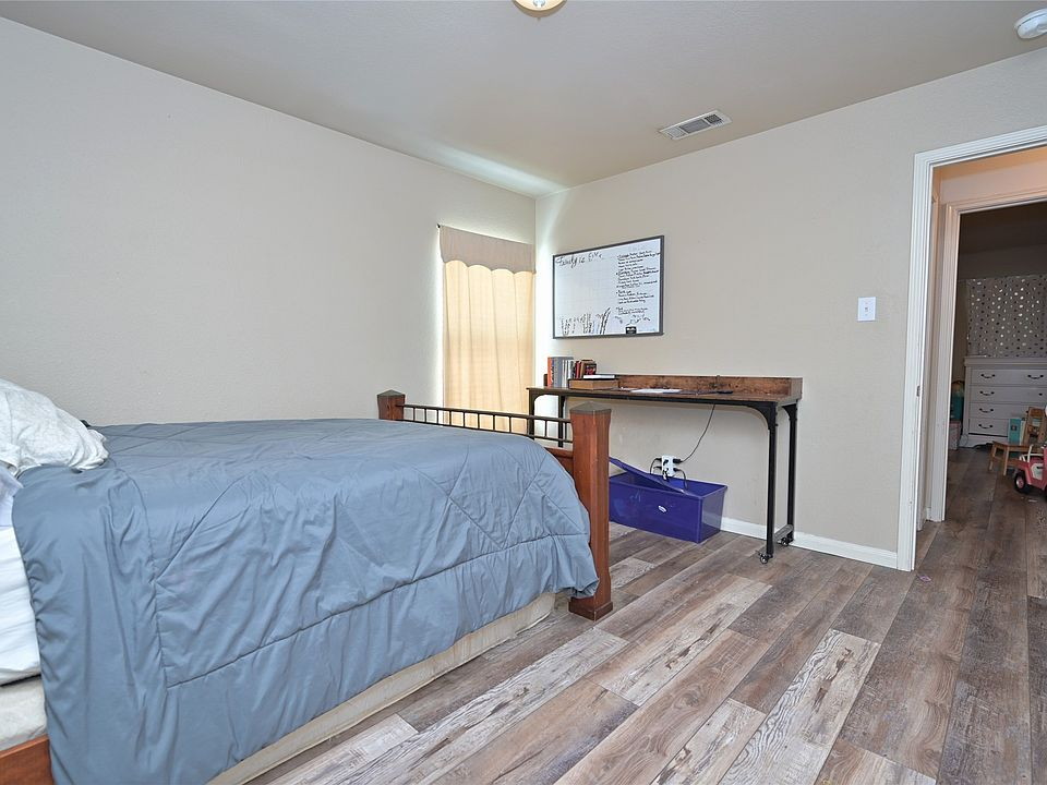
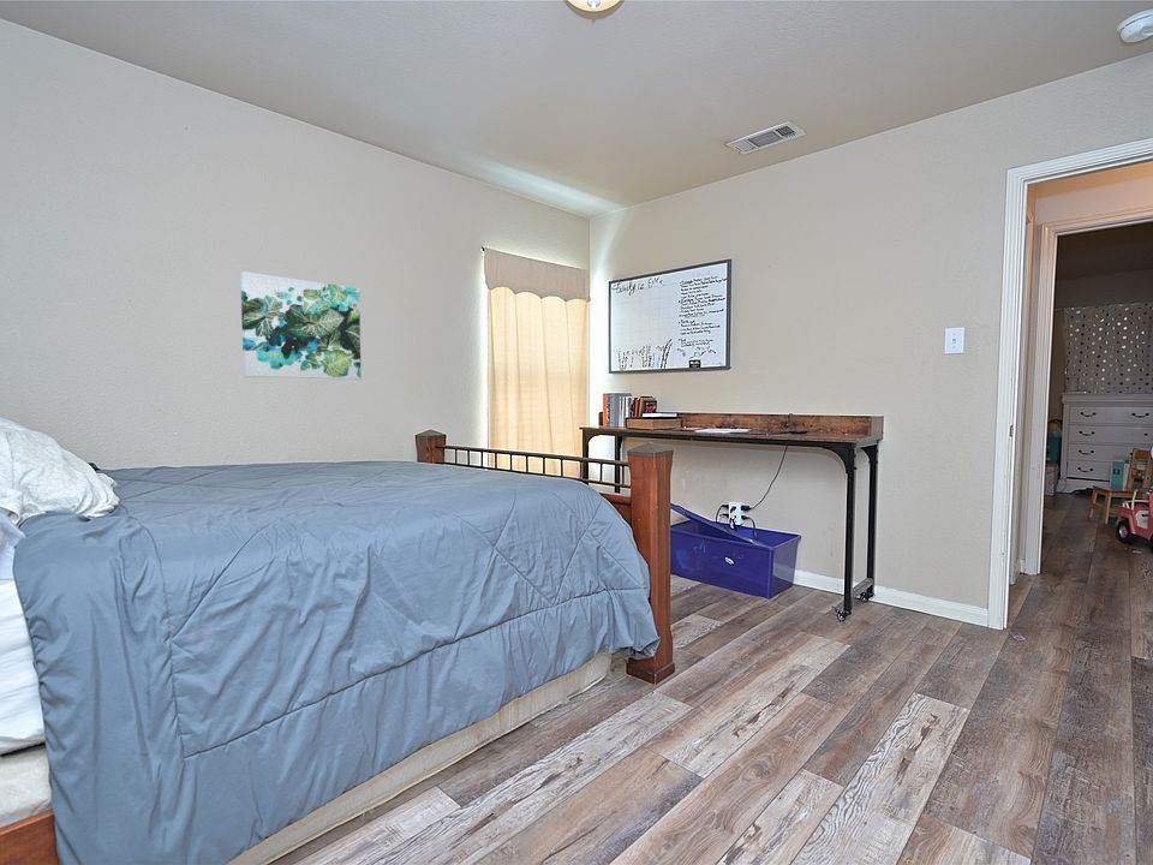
+ wall art [239,270,363,381]
